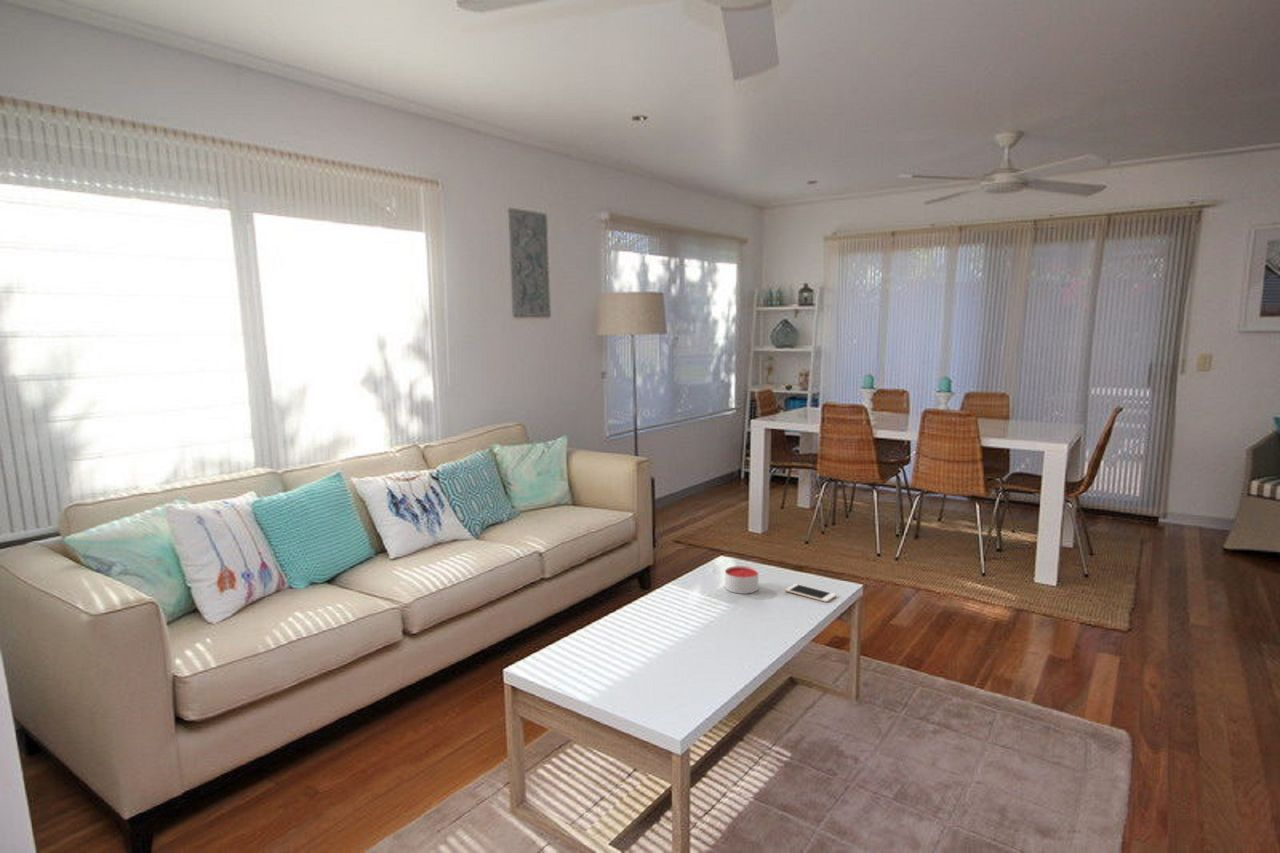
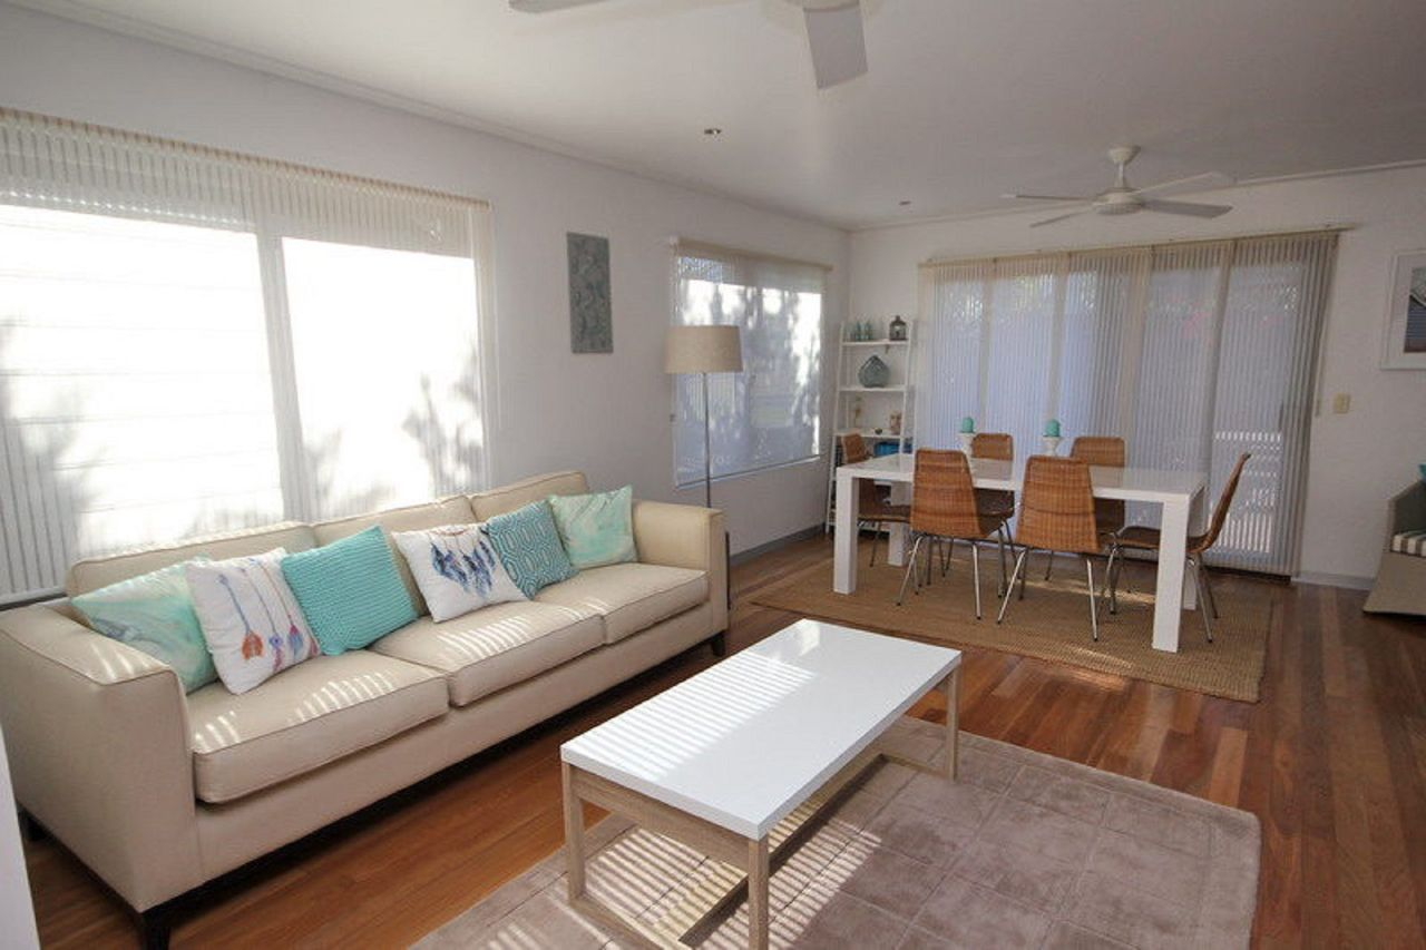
- cell phone [784,583,837,603]
- candle [724,565,760,595]
